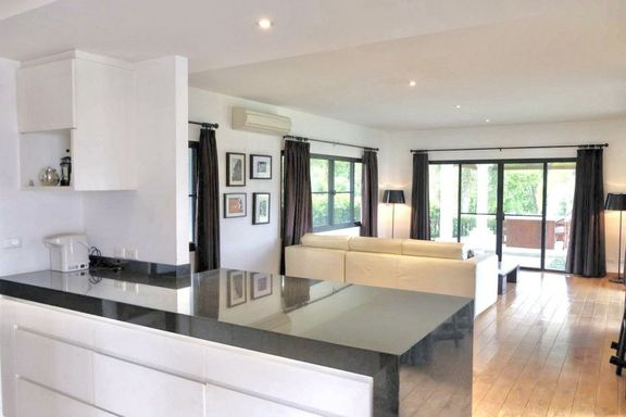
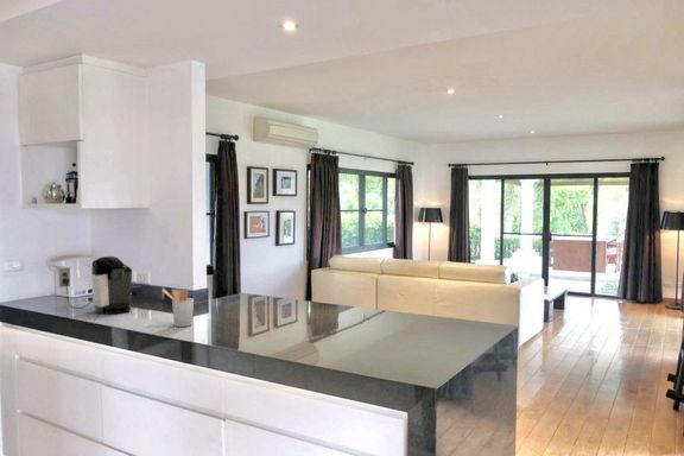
+ coffee maker [58,255,133,315]
+ utensil holder [162,287,195,328]
